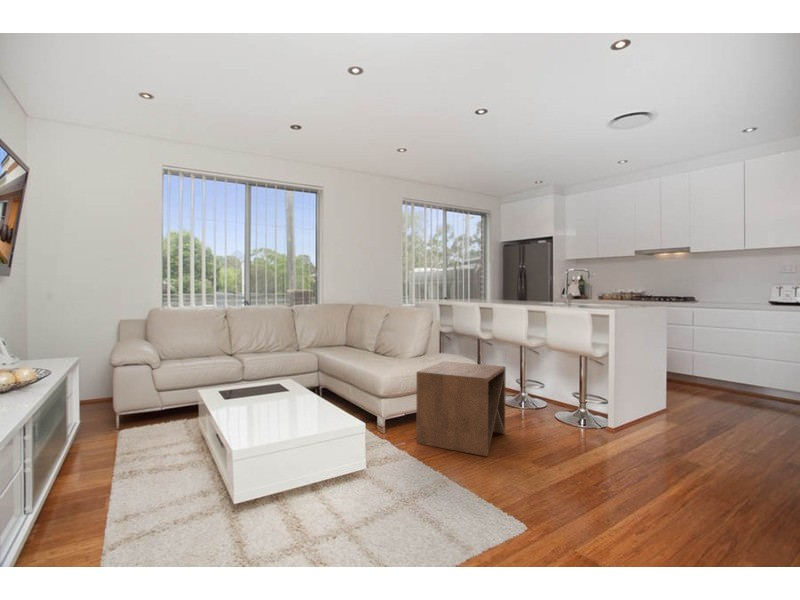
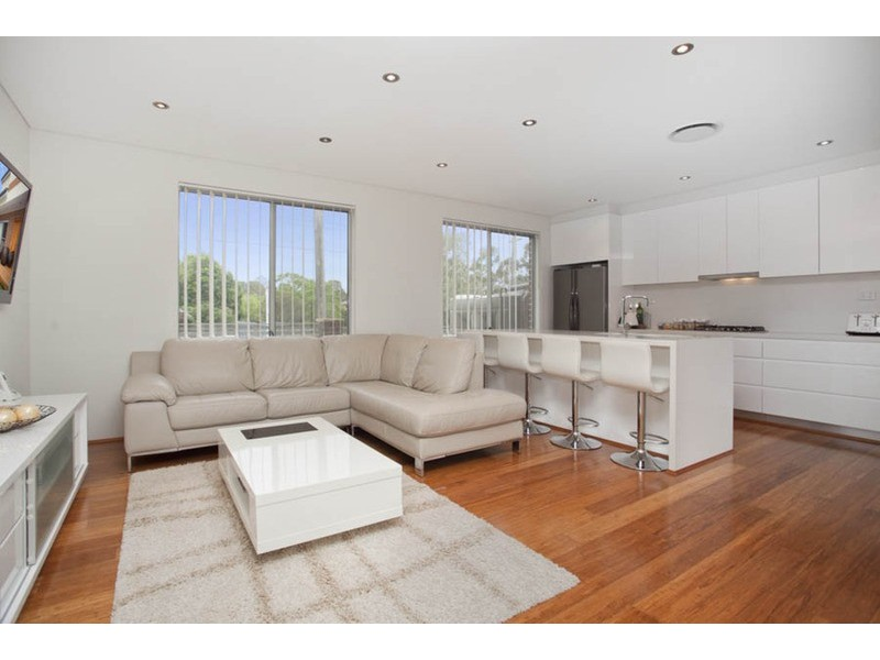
- side table [416,360,507,457]
